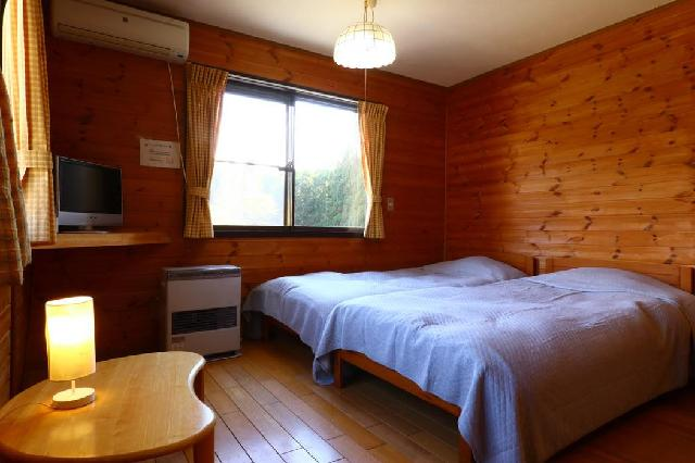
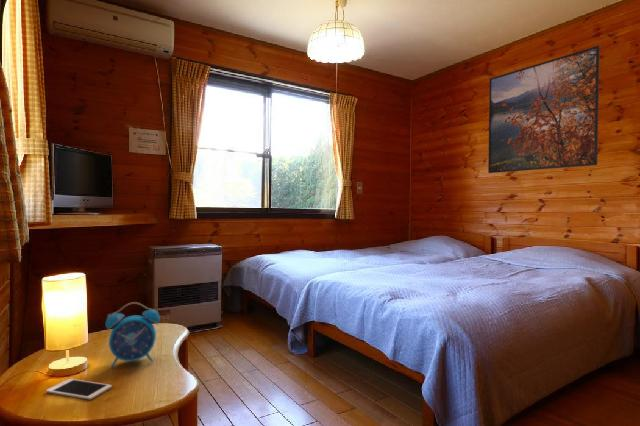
+ alarm clock [105,301,161,369]
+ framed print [487,45,601,174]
+ cell phone [45,378,113,401]
